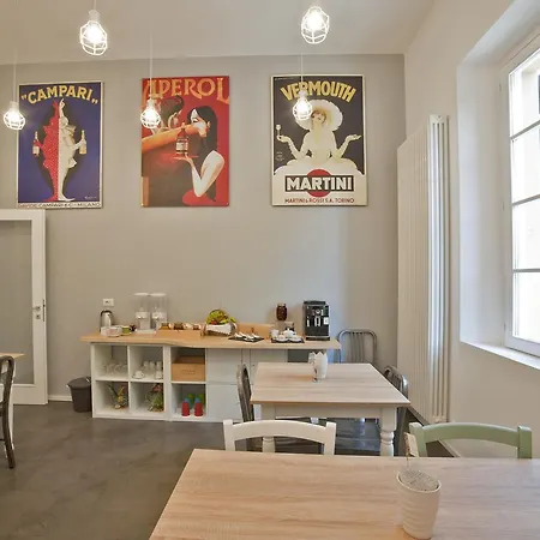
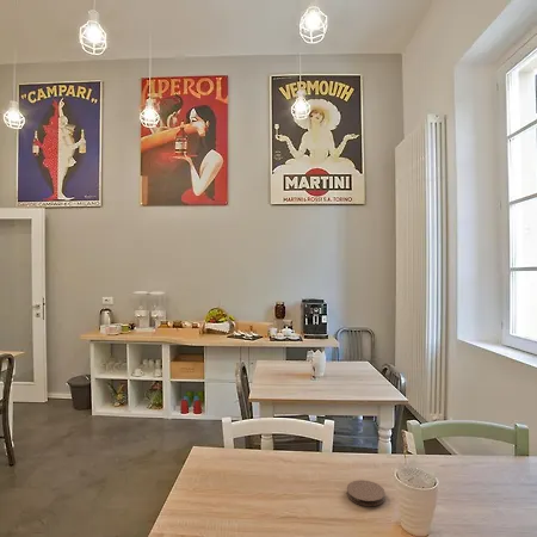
+ coaster [346,479,387,507]
